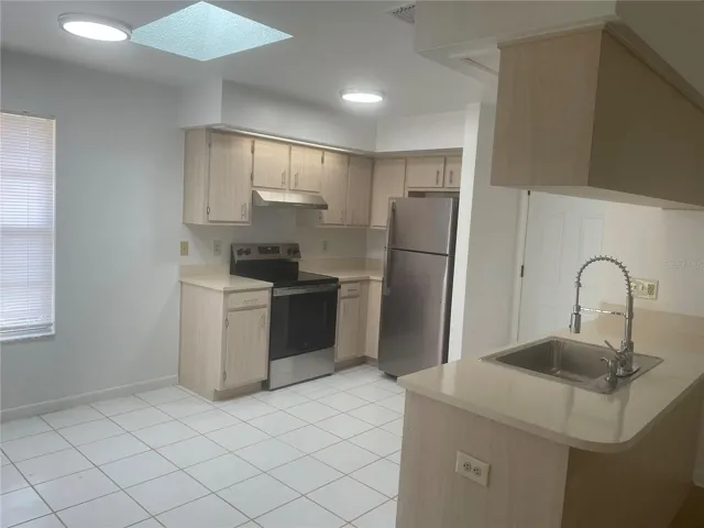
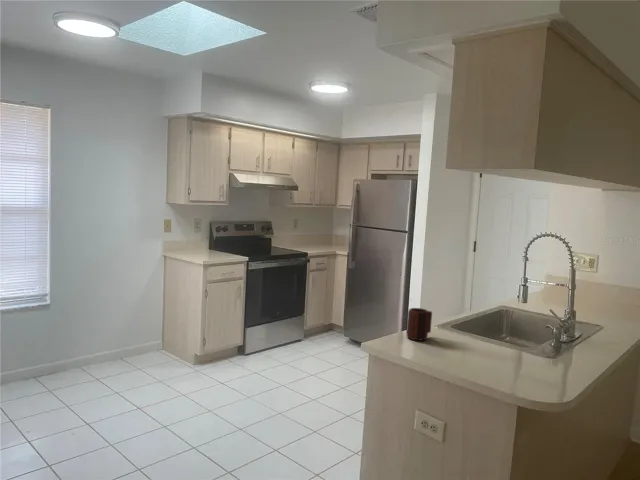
+ mug [405,307,433,342]
